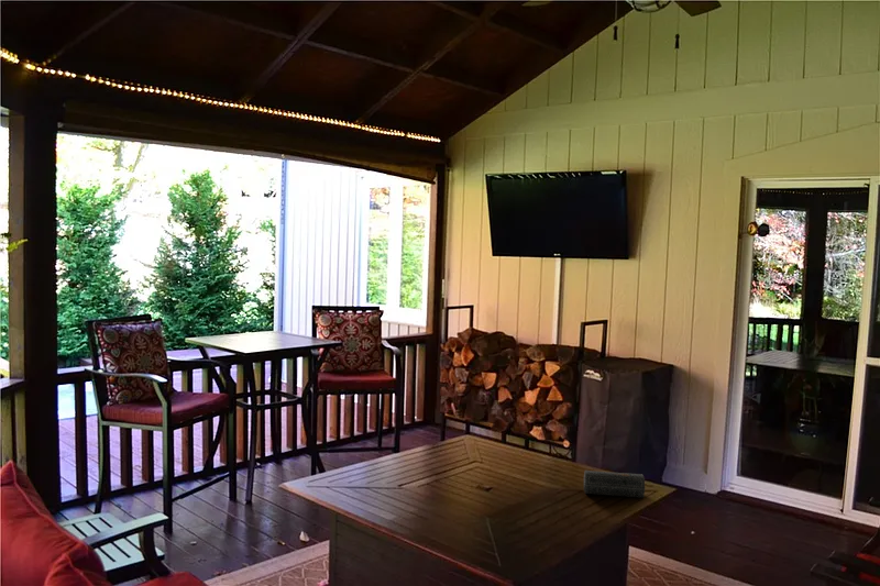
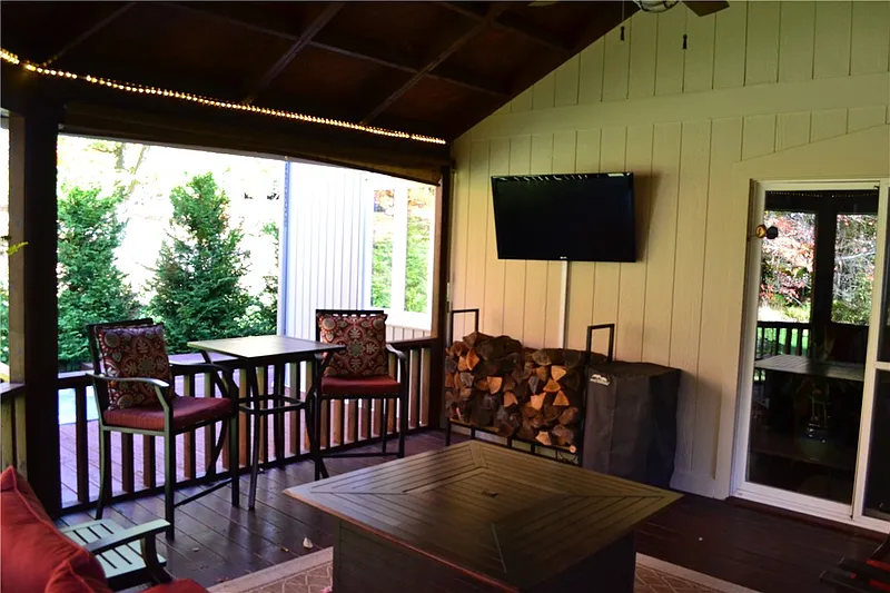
- speaker [583,469,646,498]
